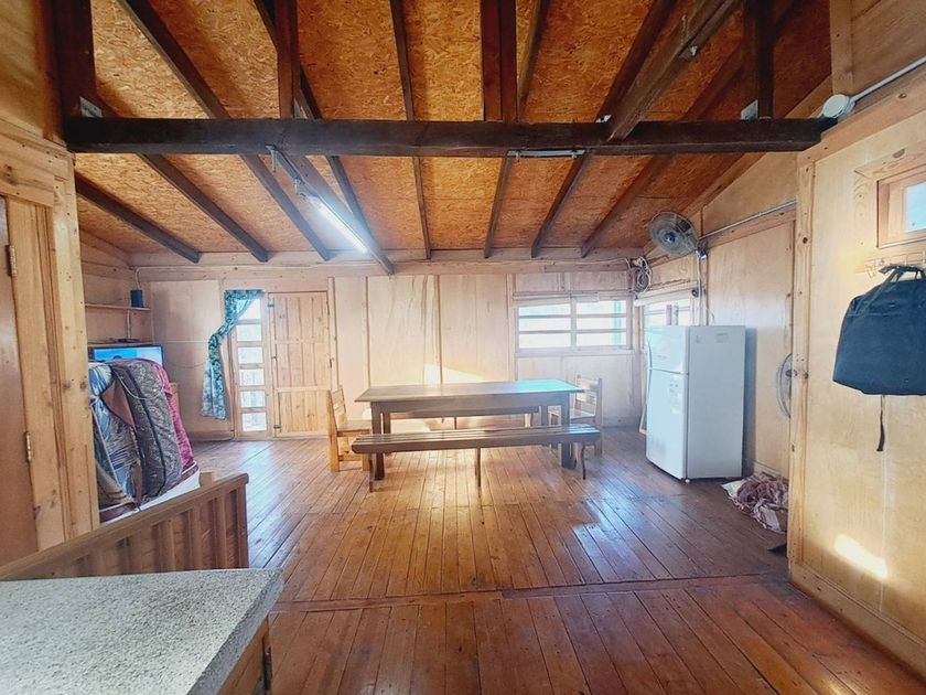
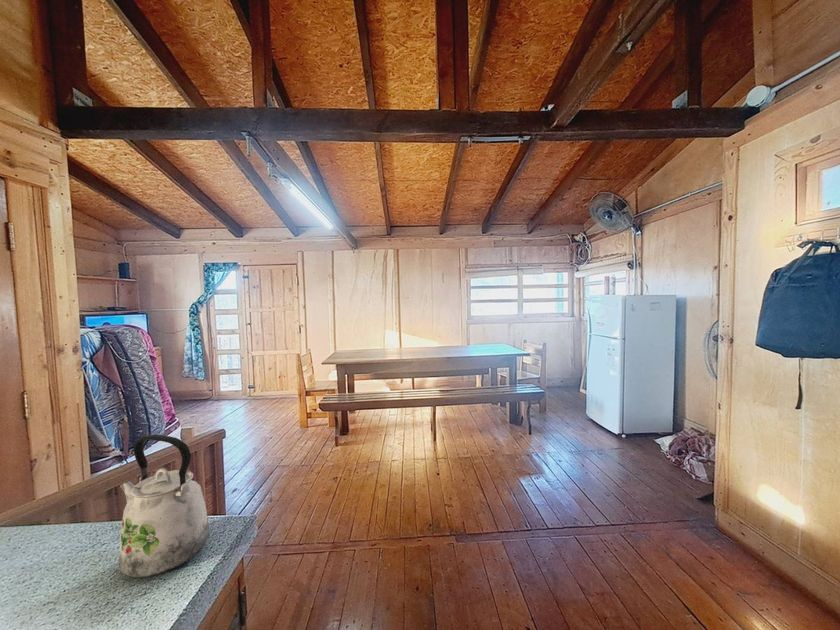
+ kettle [118,434,210,579]
